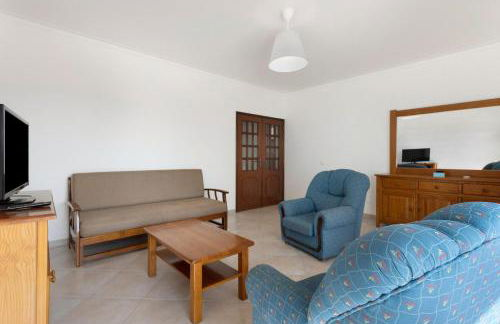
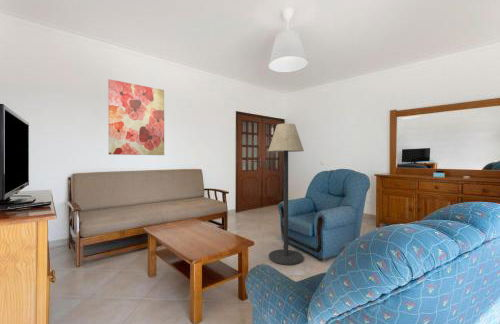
+ floor lamp [267,122,305,266]
+ wall art [107,78,165,156]
